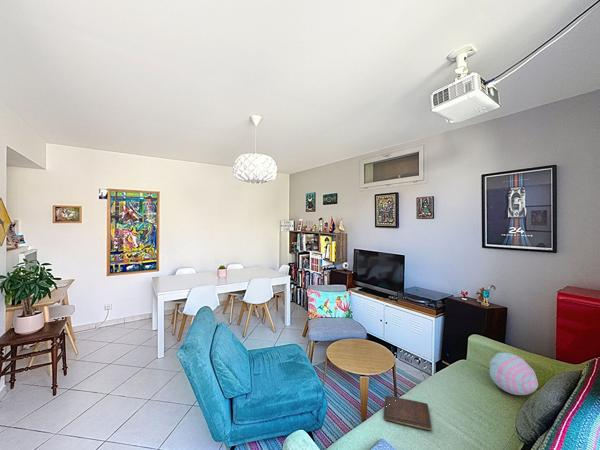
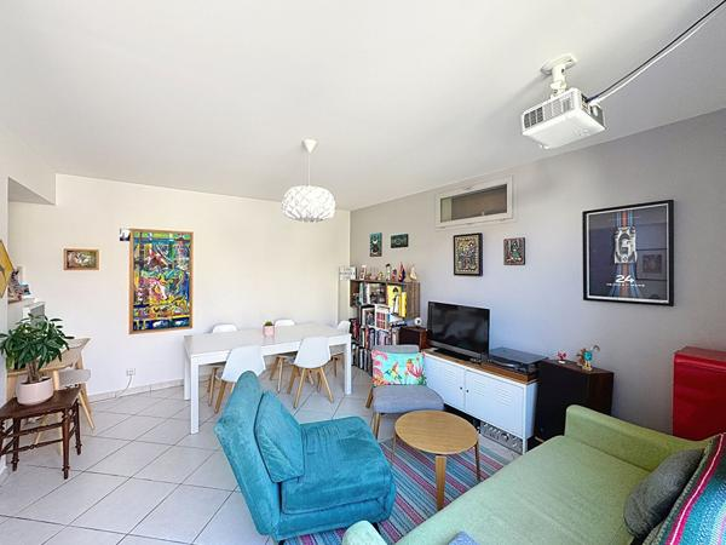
- cushion [489,352,539,396]
- book [383,395,433,431]
